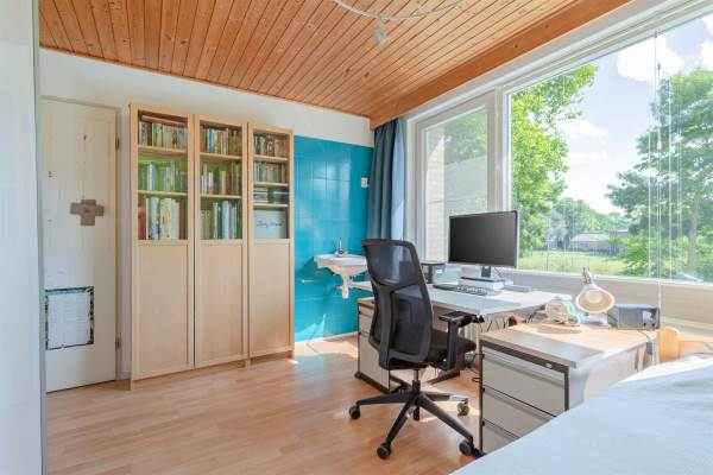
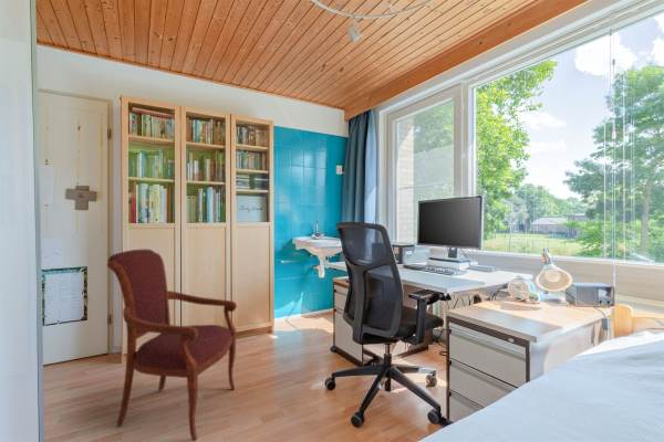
+ armchair [106,248,238,442]
